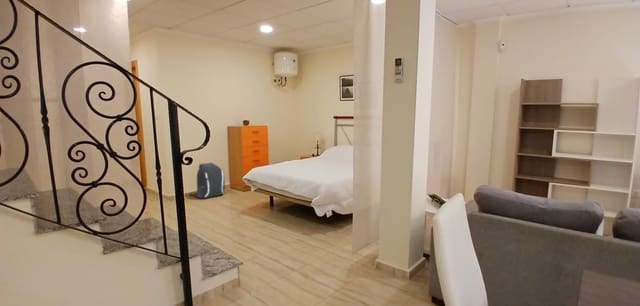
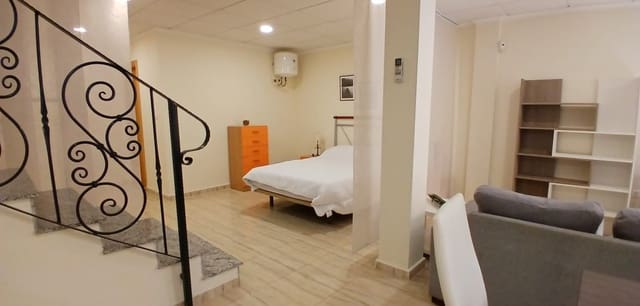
- backpack [195,162,226,199]
